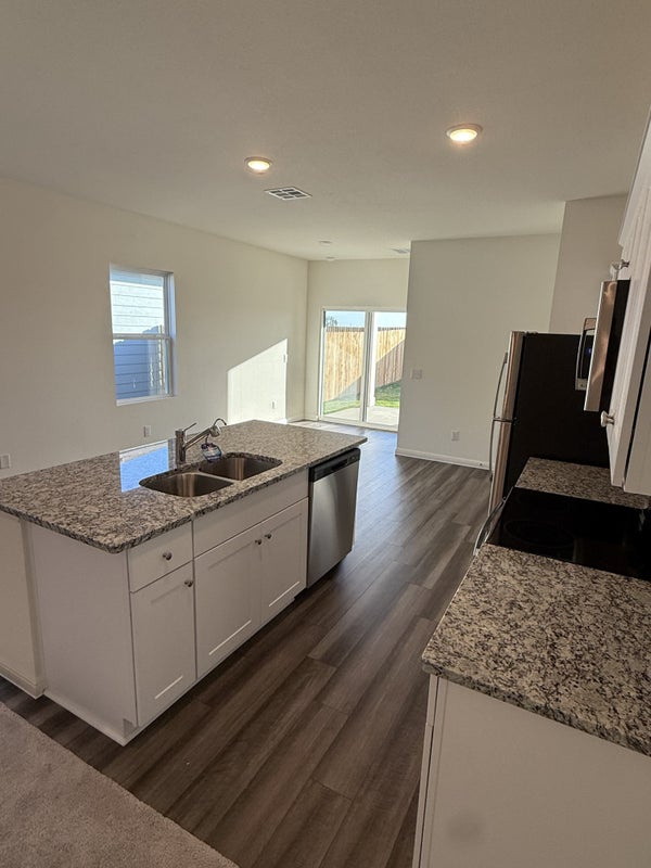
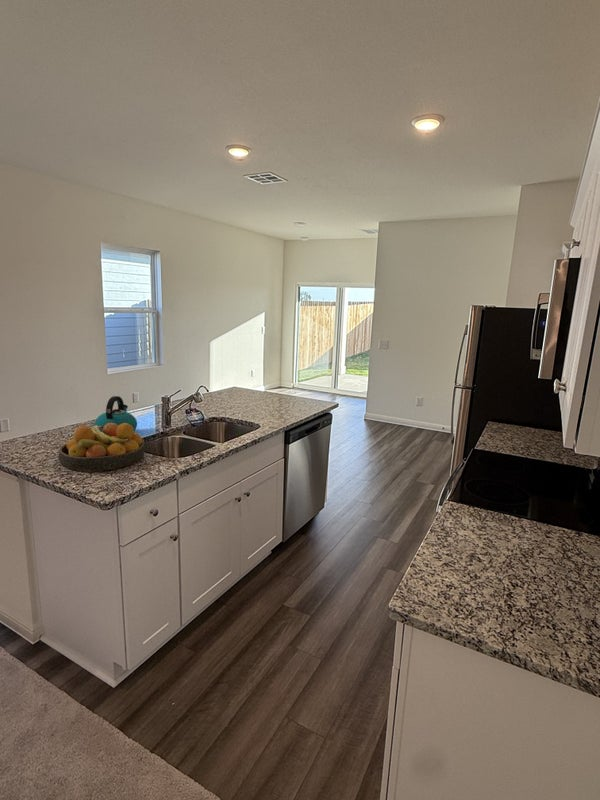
+ kettle [93,395,138,432]
+ fruit bowl [58,423,145,472]
